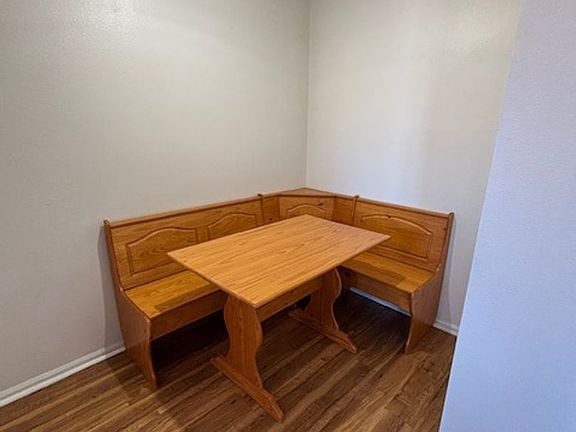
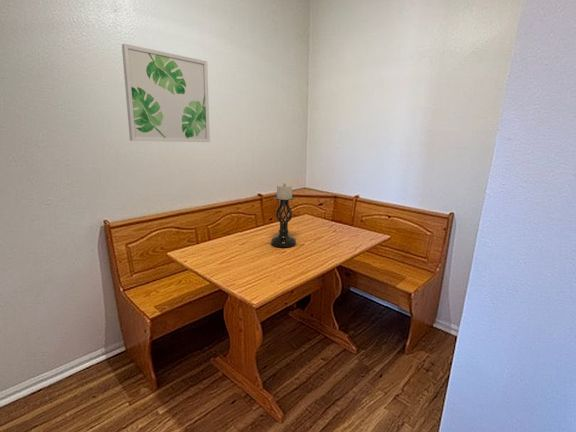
+ wall art [121,43,211,143]
+ candle holder [270,182,297,248]
